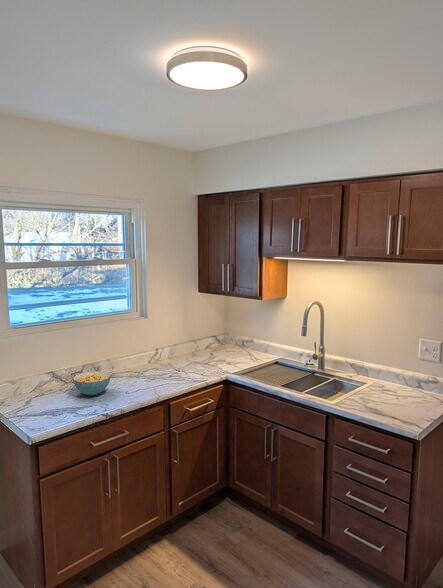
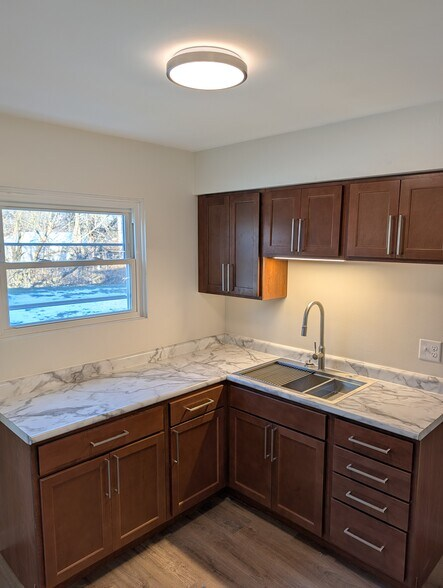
- cereal bowl [72,370,112,397]
